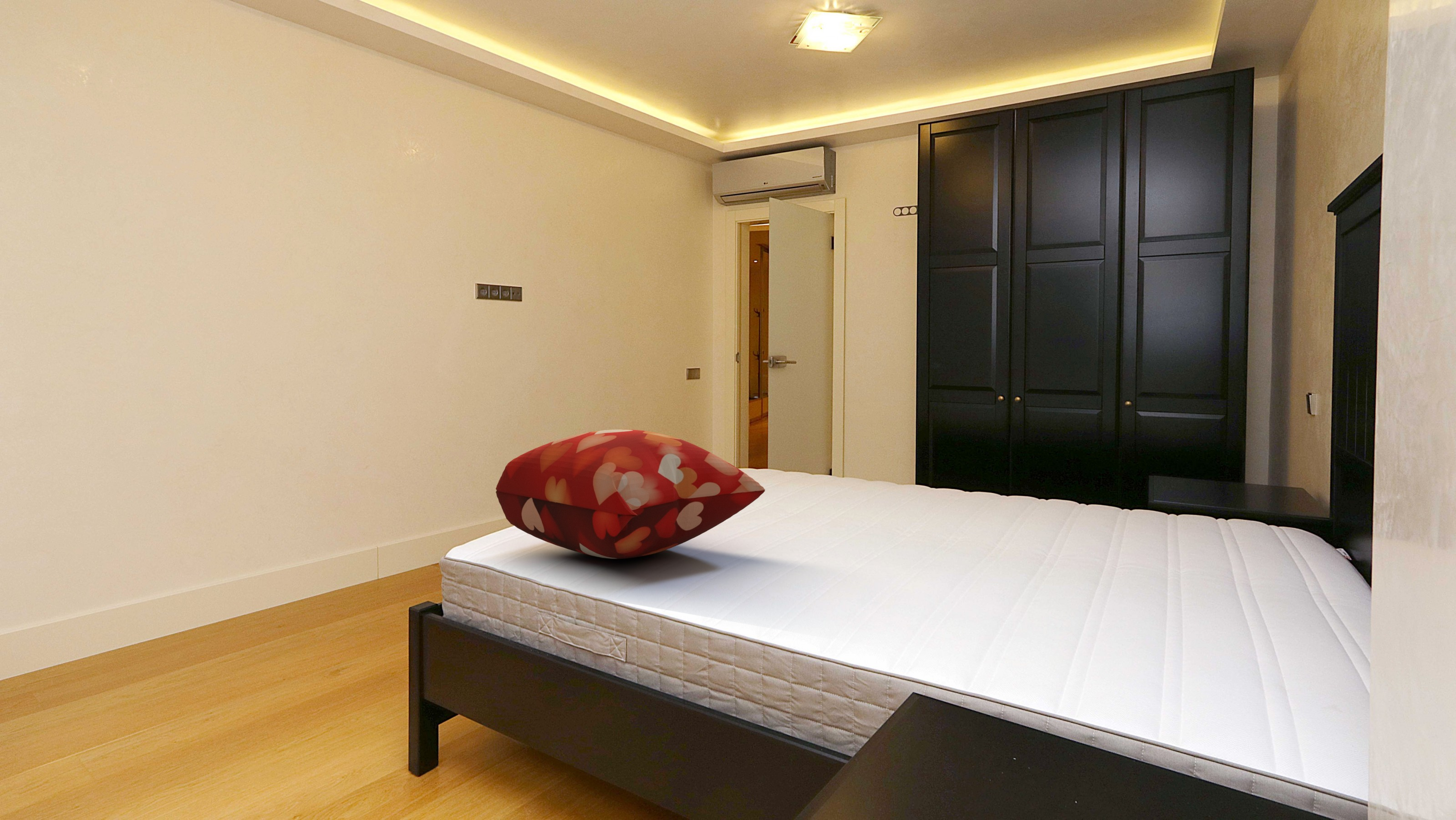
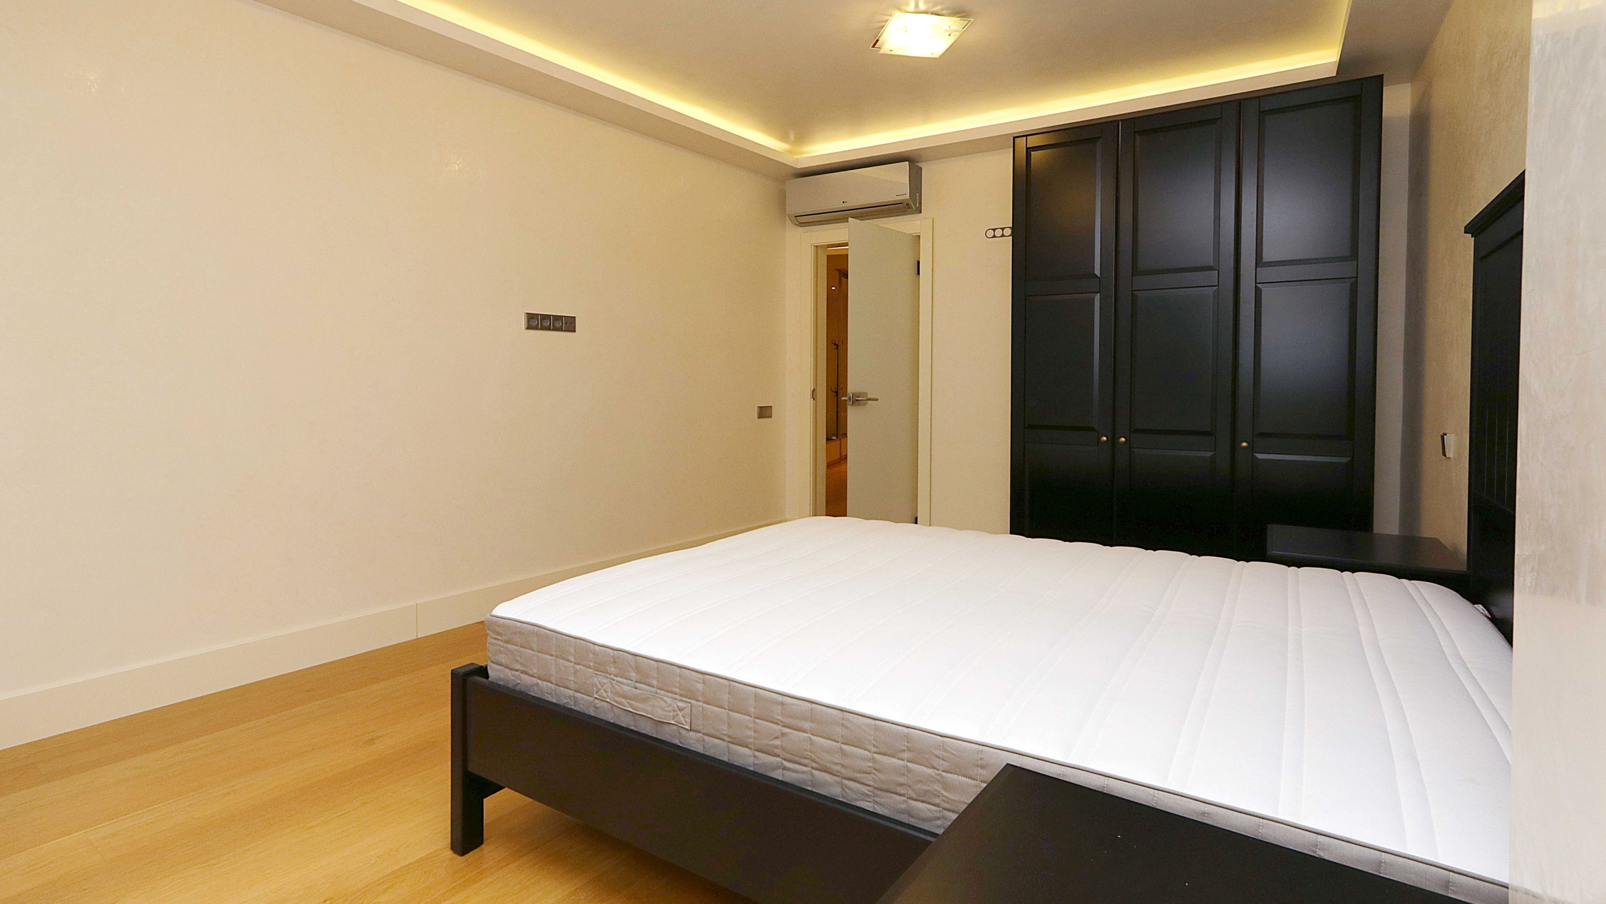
- decorative pillow [495,429,766,559]
